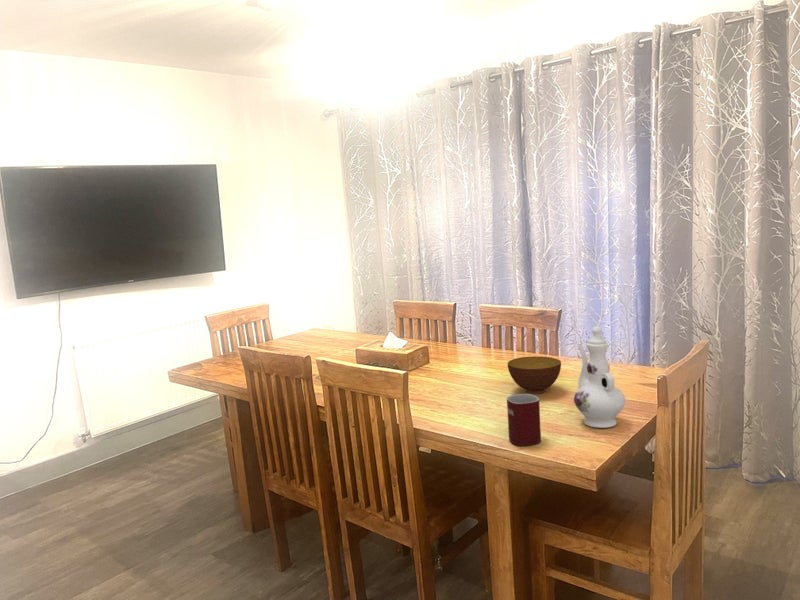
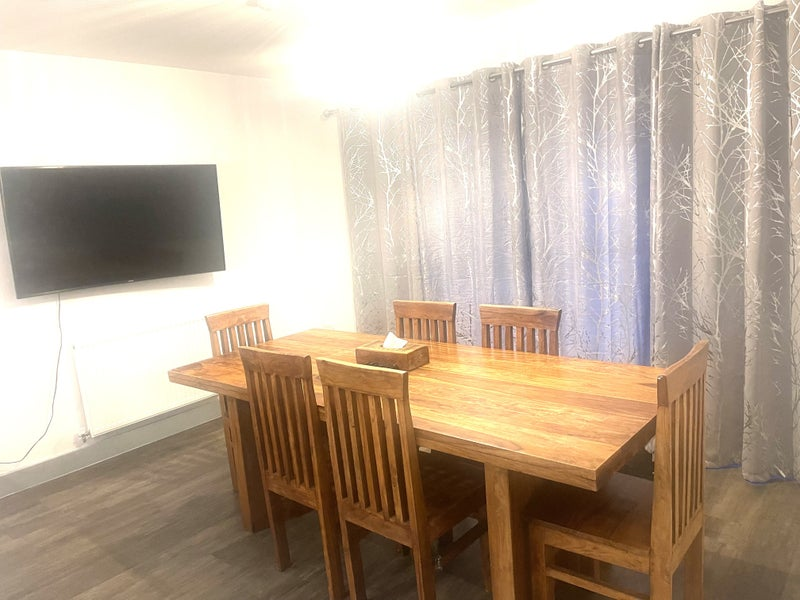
- chinaware [573,325,627,429]
- bowl [507,355,562,395]
- mug [506,393,542,446]
